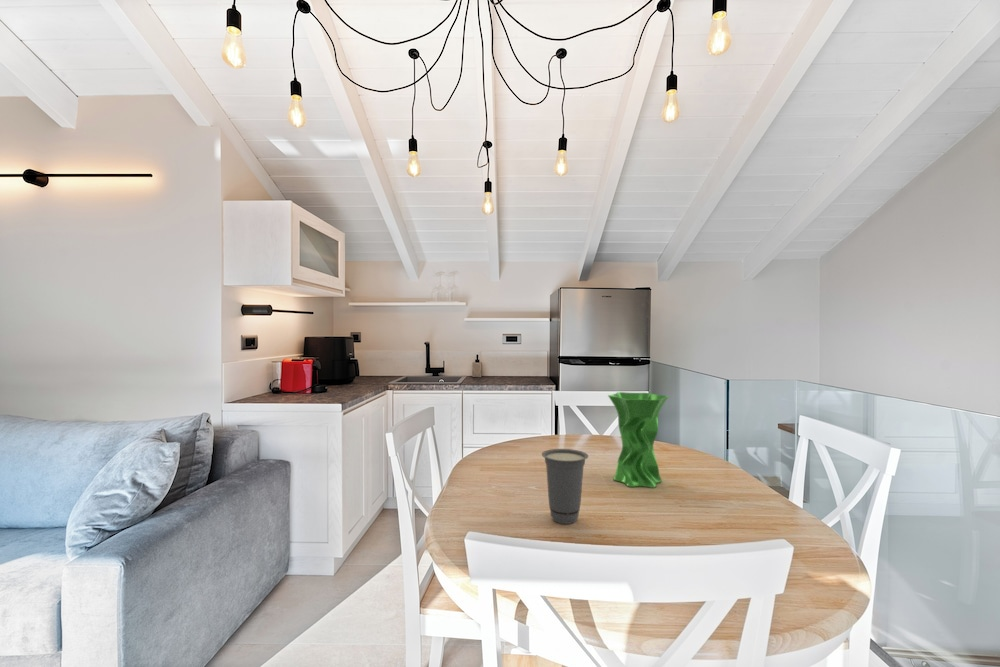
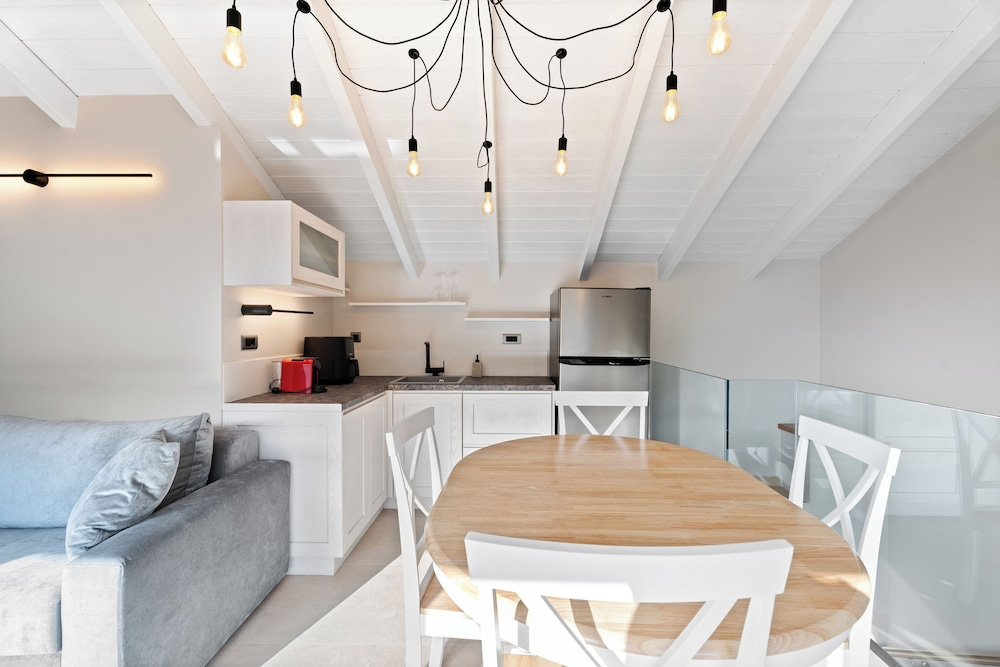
- vase [607,391,669,489]
- cup [541,448,589,525]
